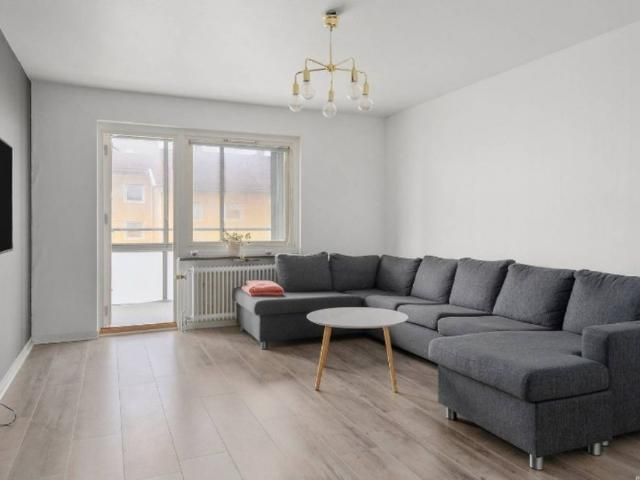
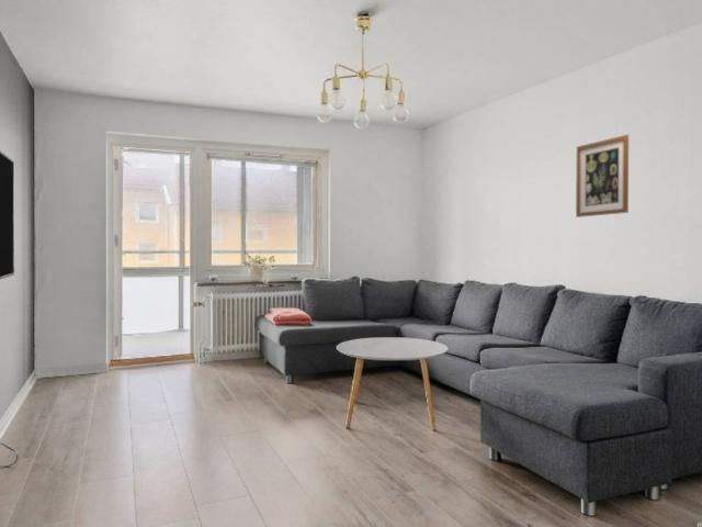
+ wall art [575,134,630,218]
